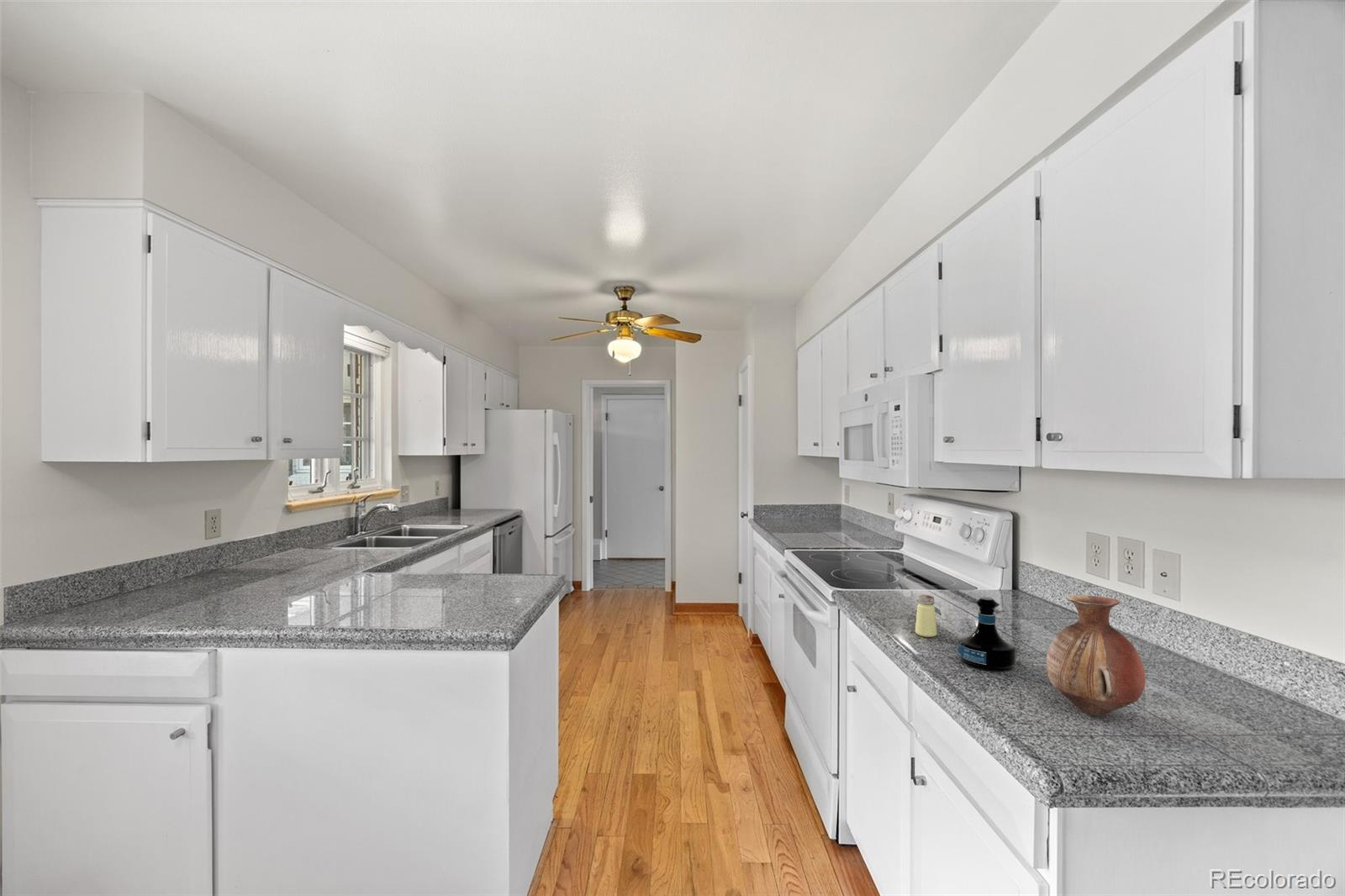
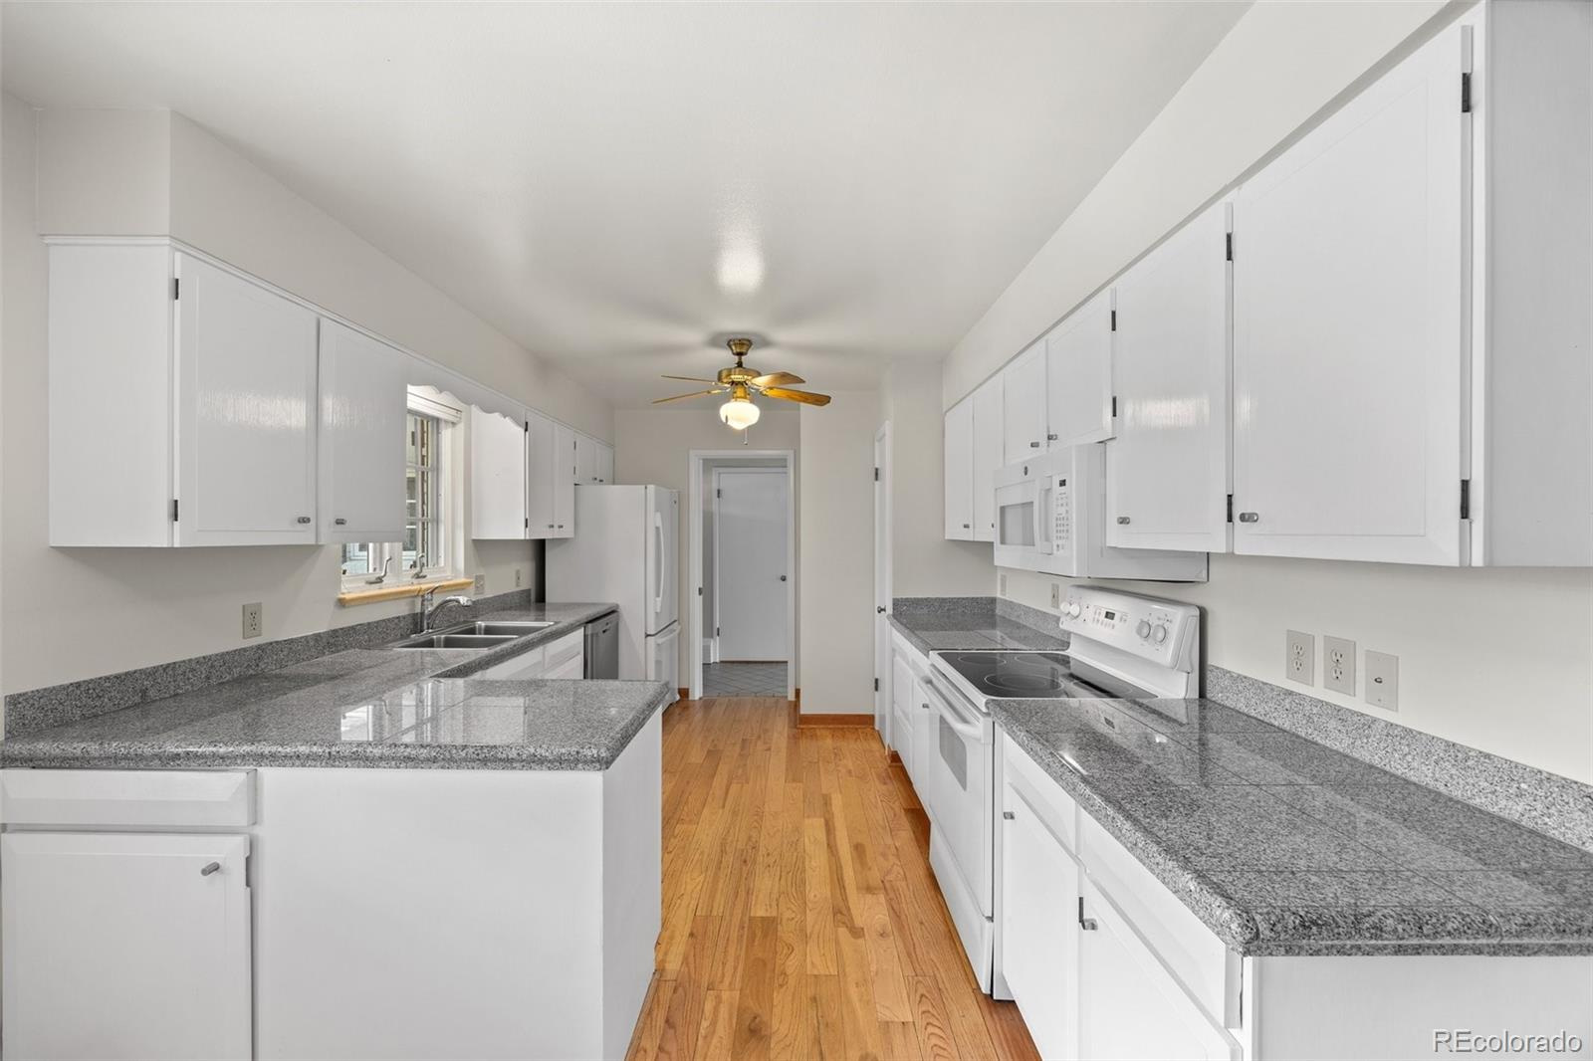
- saltshaker [915,594,937,638]
- tequila bottle [957,597,1017,672]
- vase [1046,594,1147,716]
